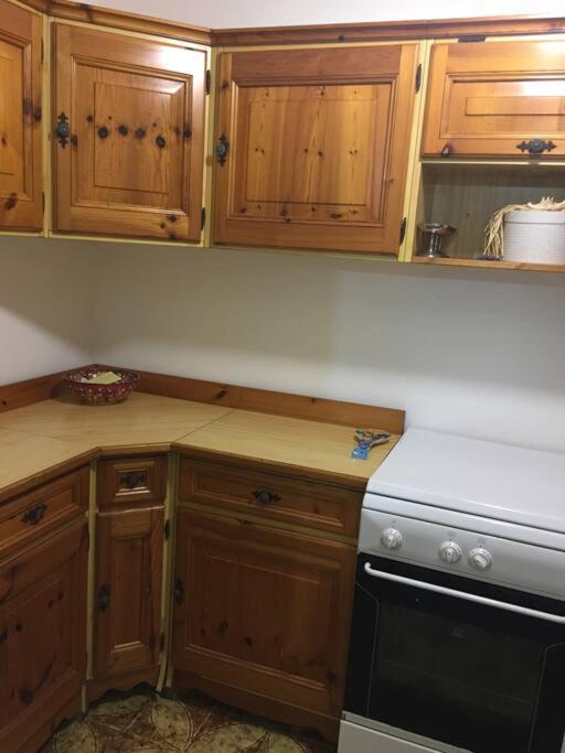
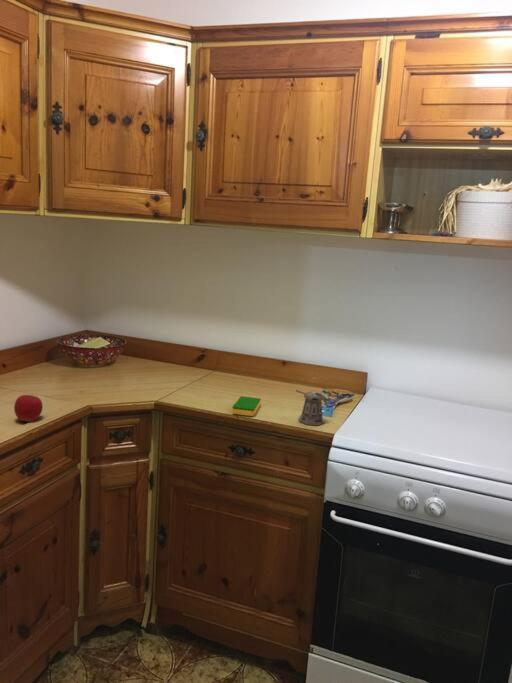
+ dish sponge [231,395,262,417]
+ apple [13,394,44,423]
+ pepper shaker [295,389,326,426]
